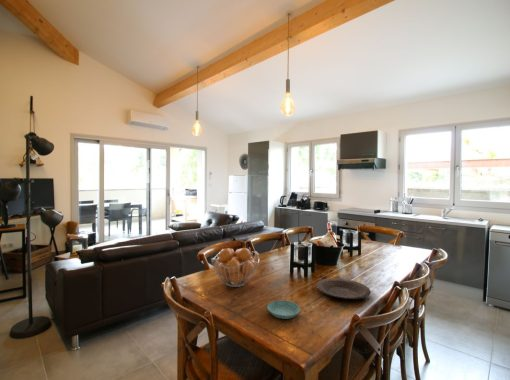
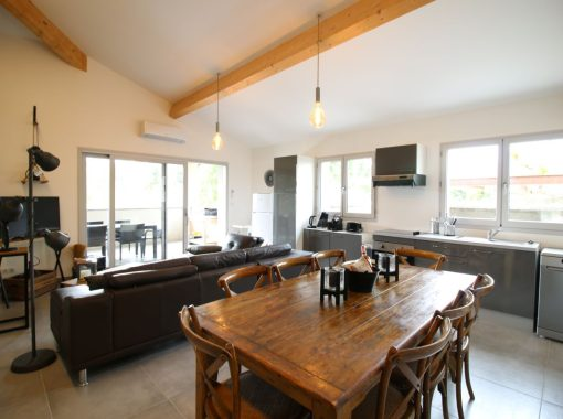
- saucer [266,300,301,320]
- plate [315,277,372,300]
- fruit basket [211,247,260,288]
